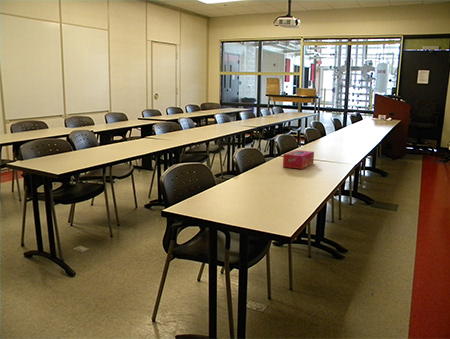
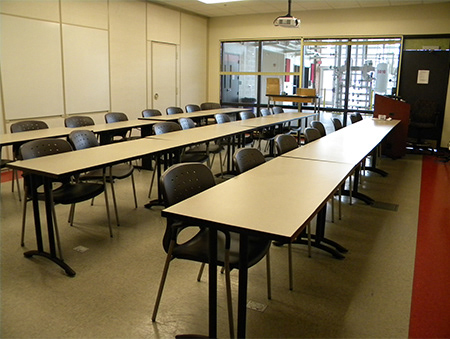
- tissue box [282,149,315,170]
